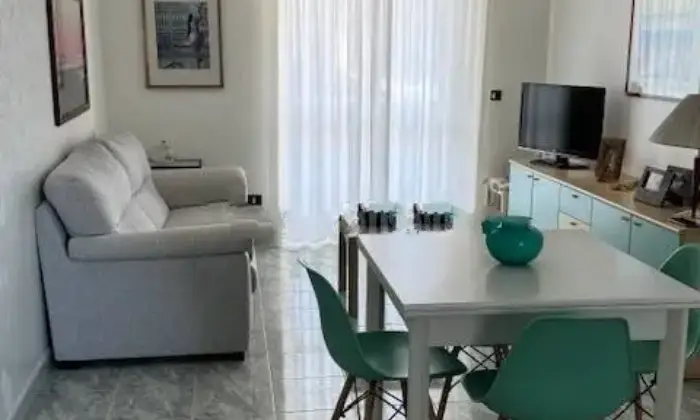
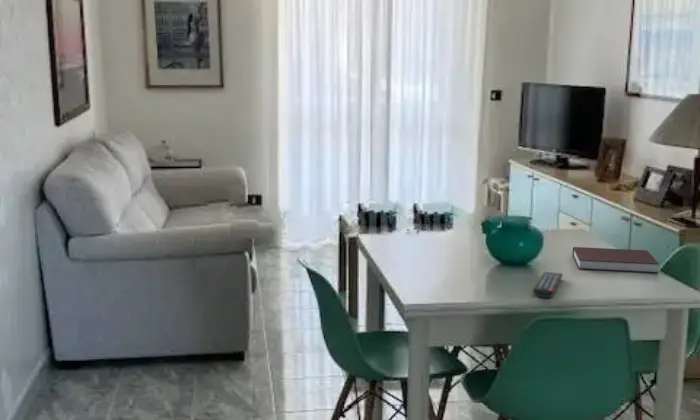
+ notebook [572,246,660,274]
+ remote control [533,271,564,299]
